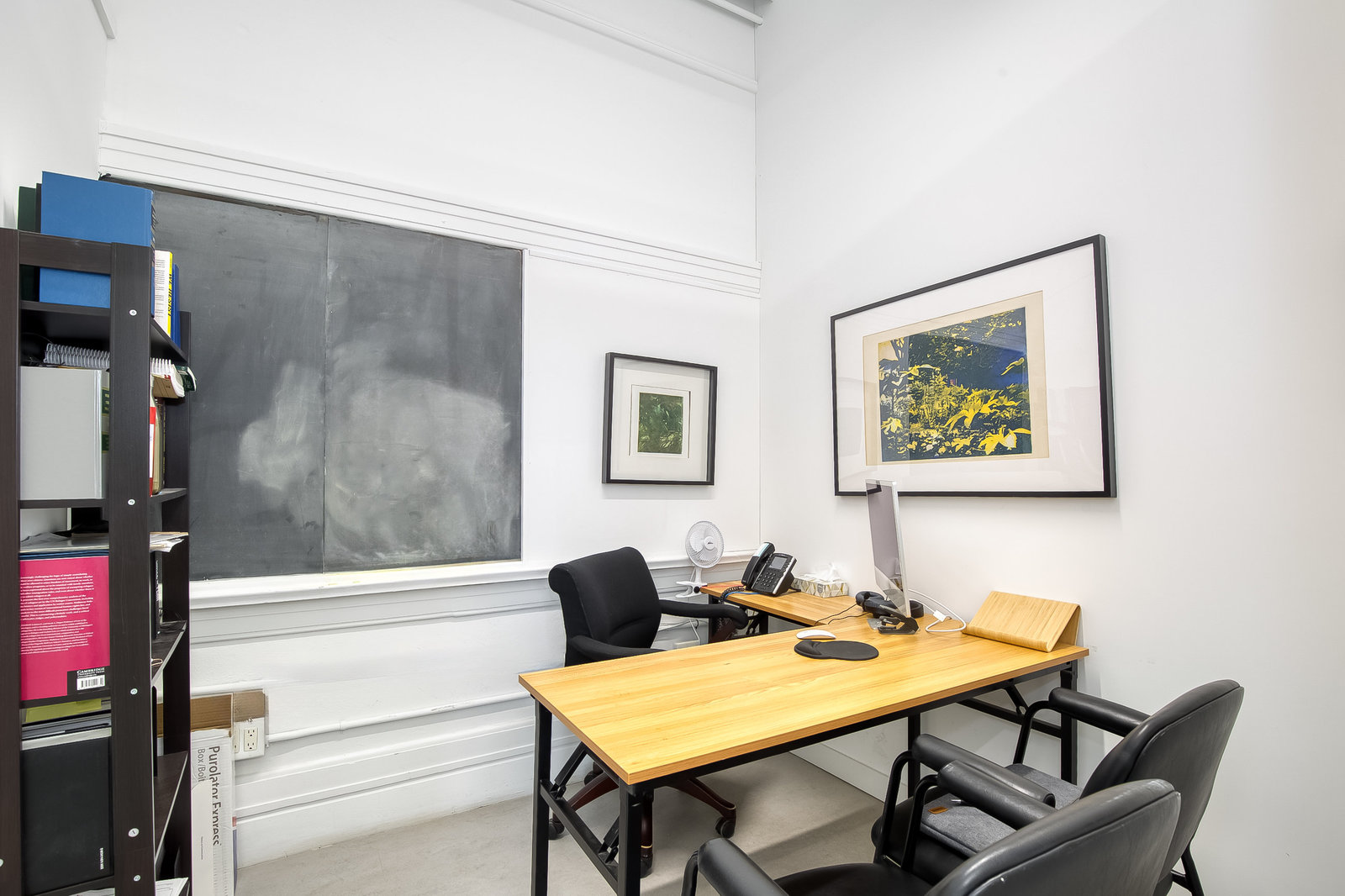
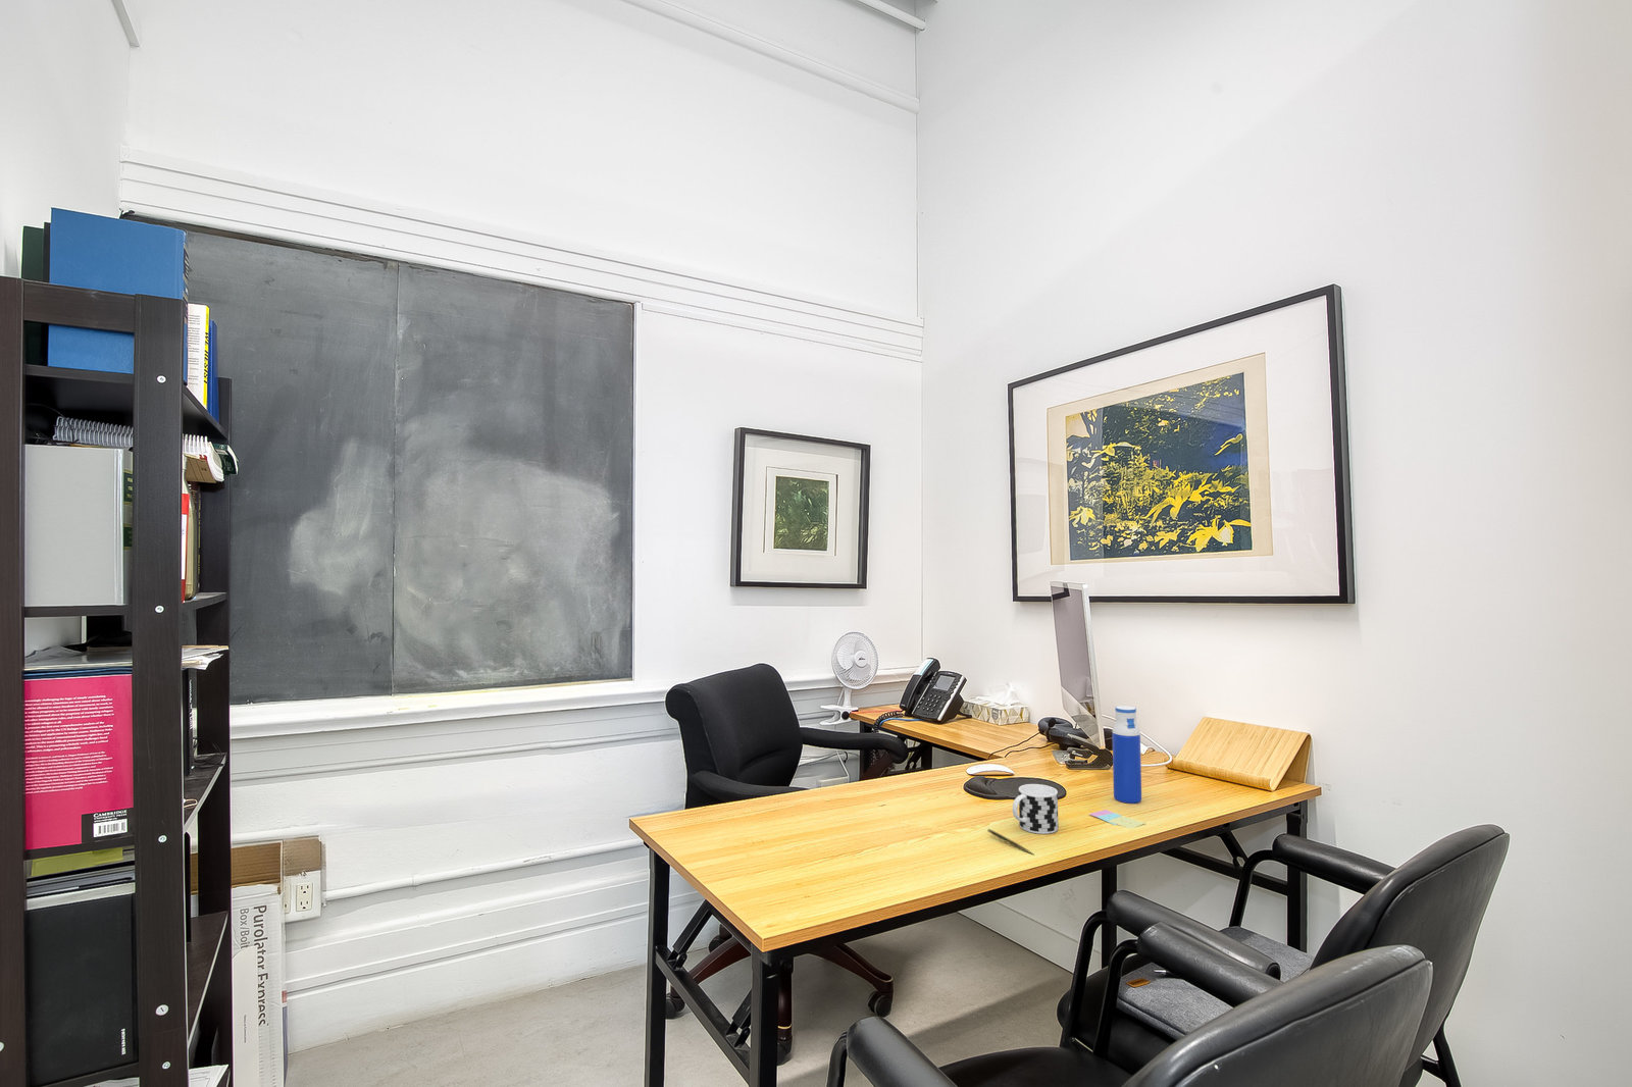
+ cup [1012,784,1059,835]
+ pen [986,829,1034,855]
+ sticky notes [1088,809,1147,829]
+ water bottle [1111,705,1143,804]
